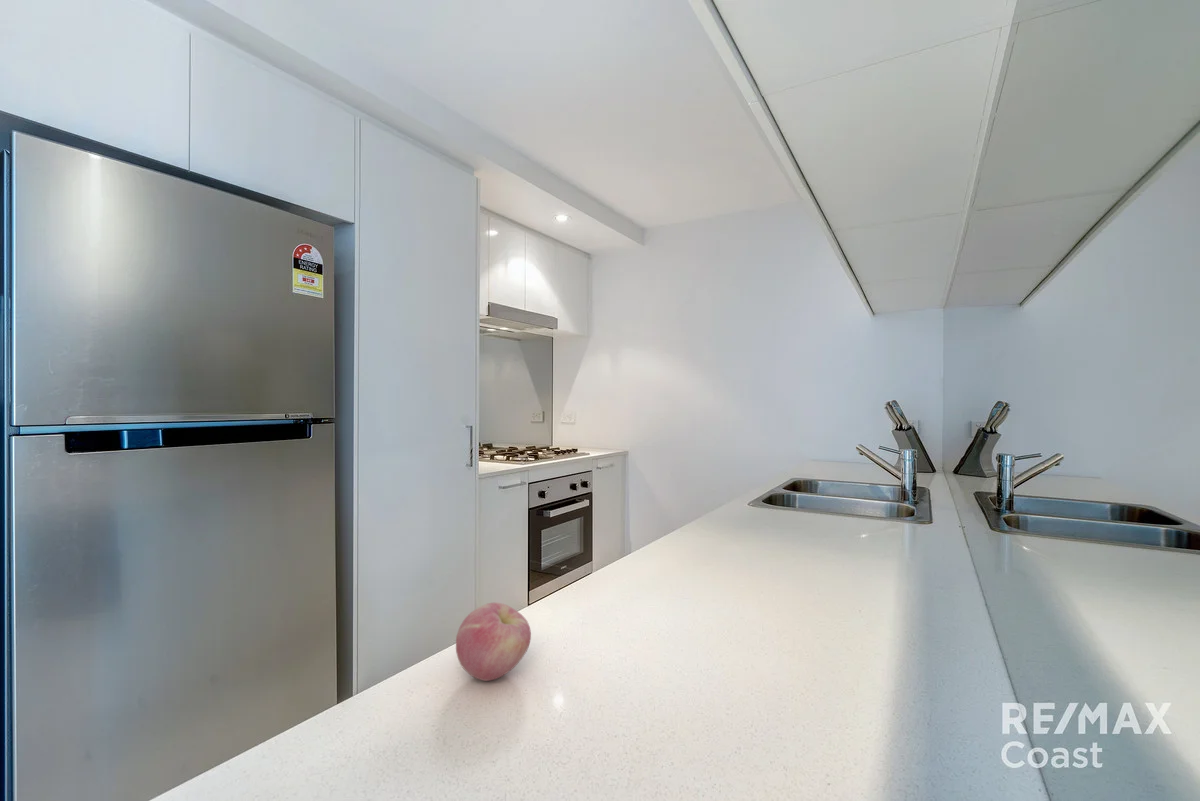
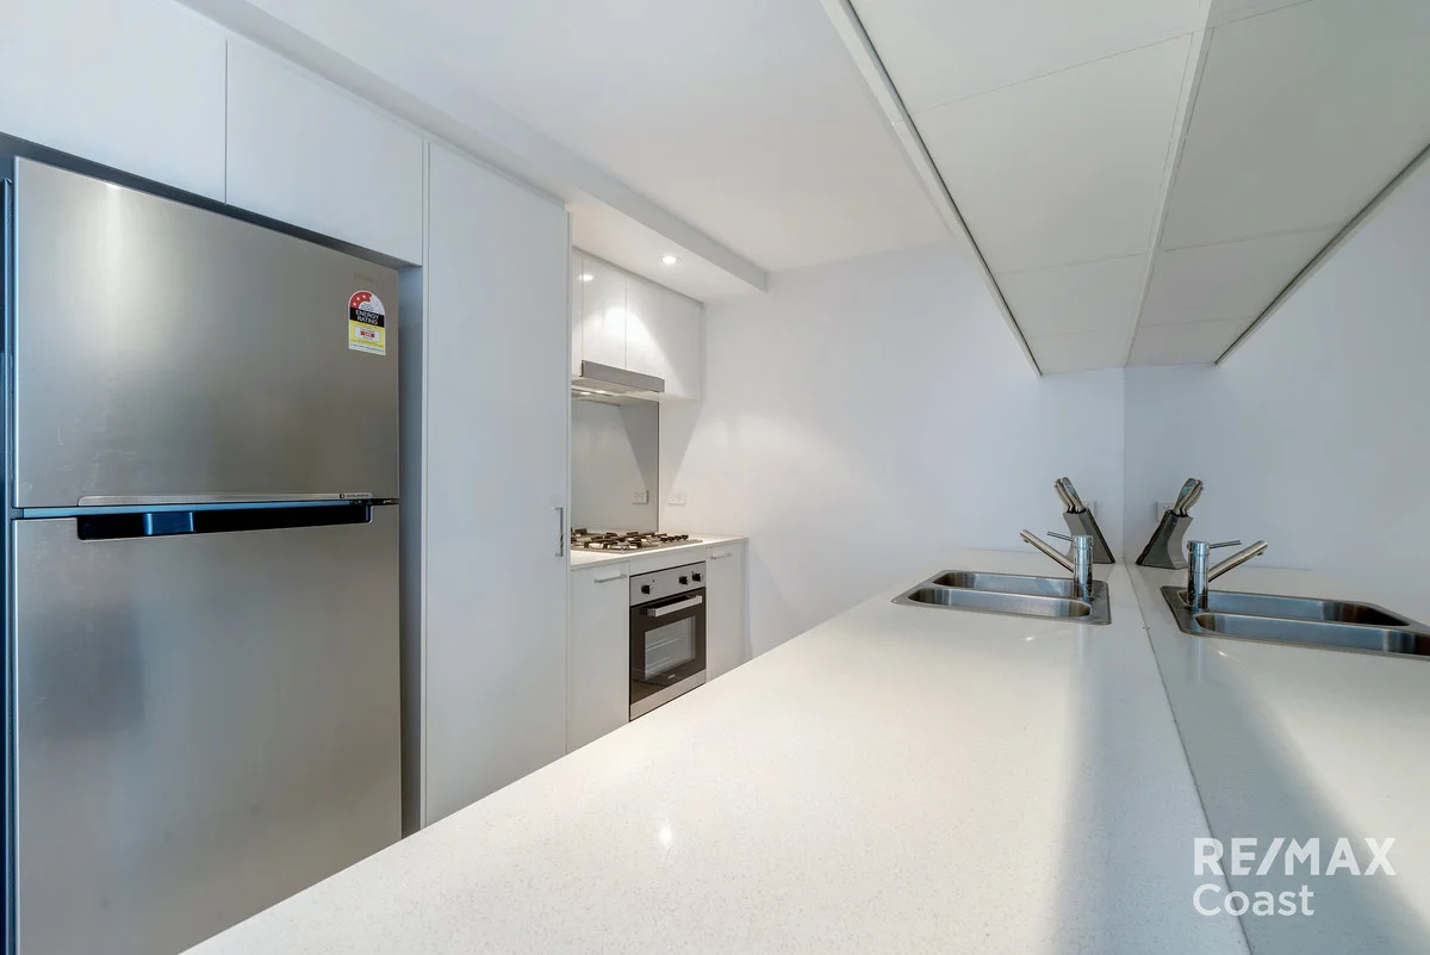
- apple [455,602,532,682]
